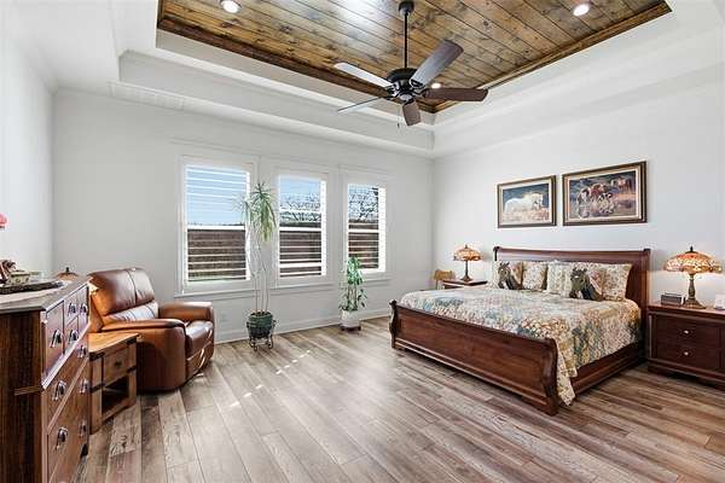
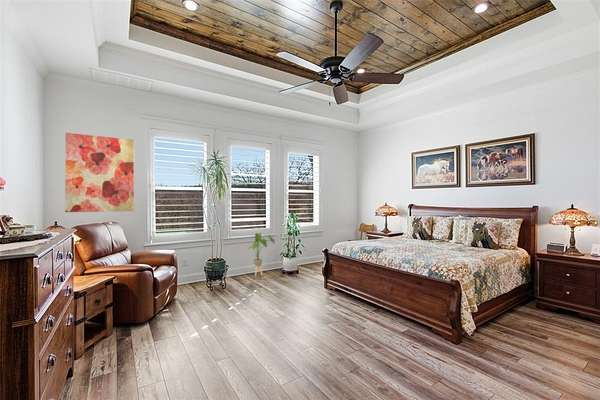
+ wall art [64,132,135,213]
+ house plant [247,232,276,278]
